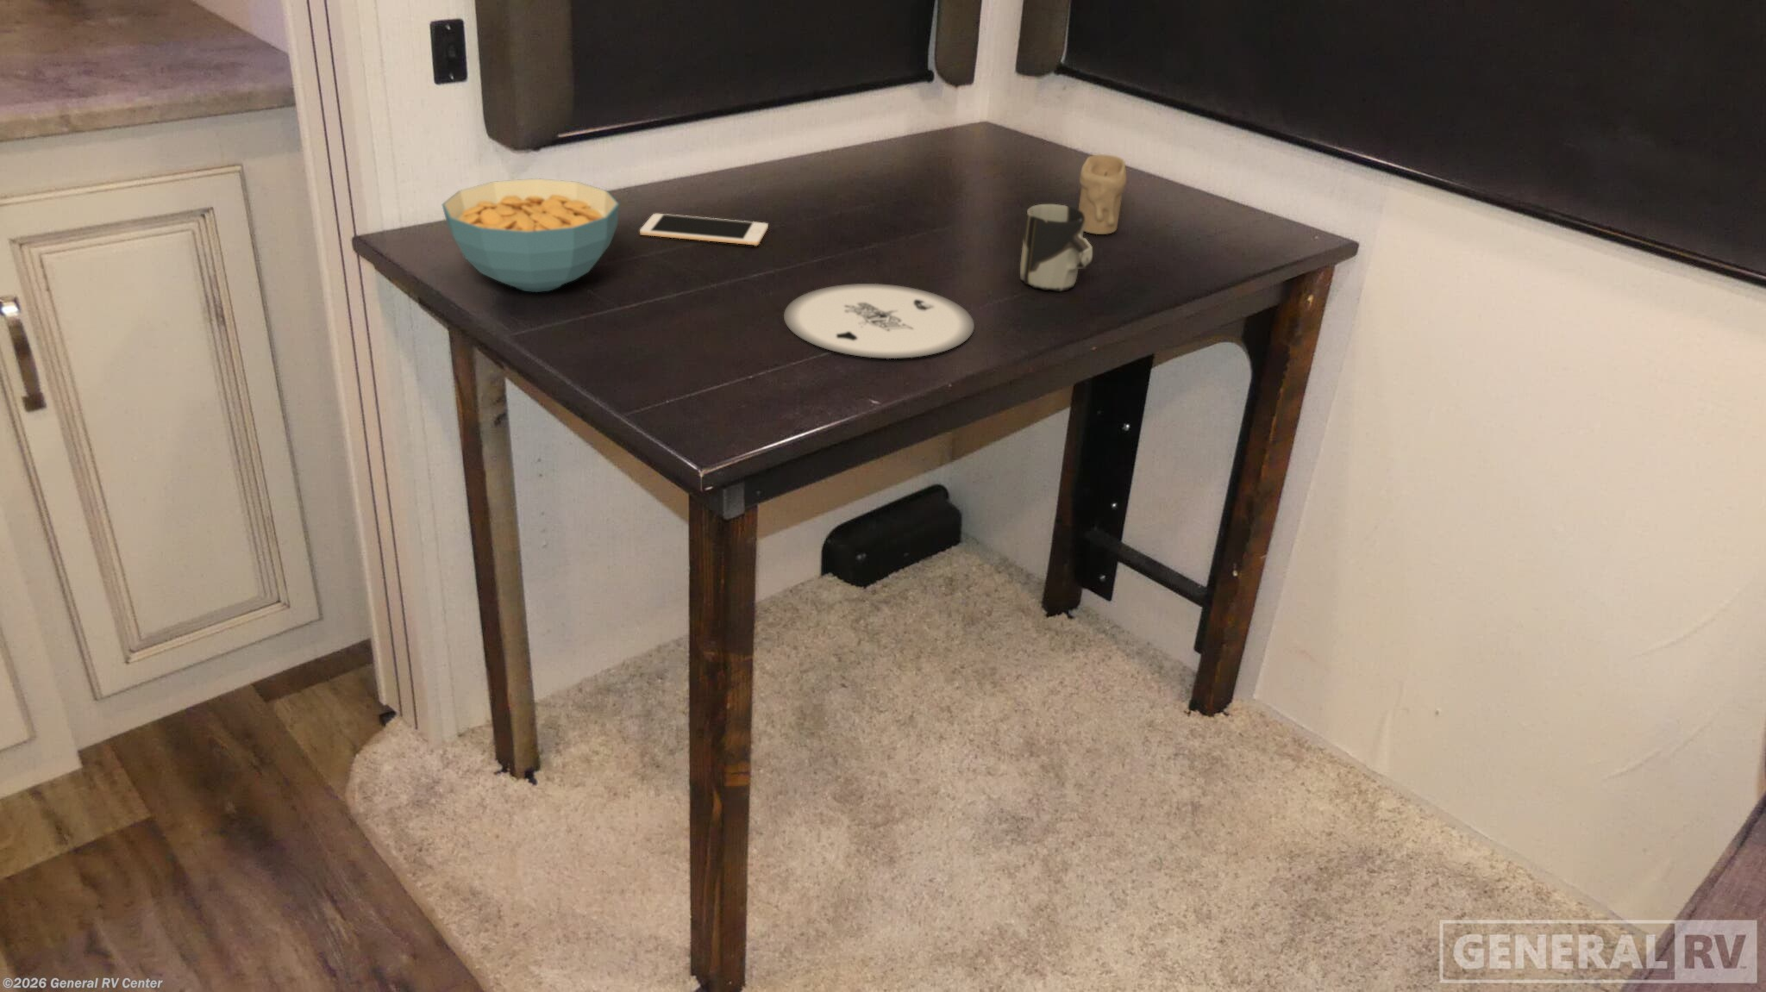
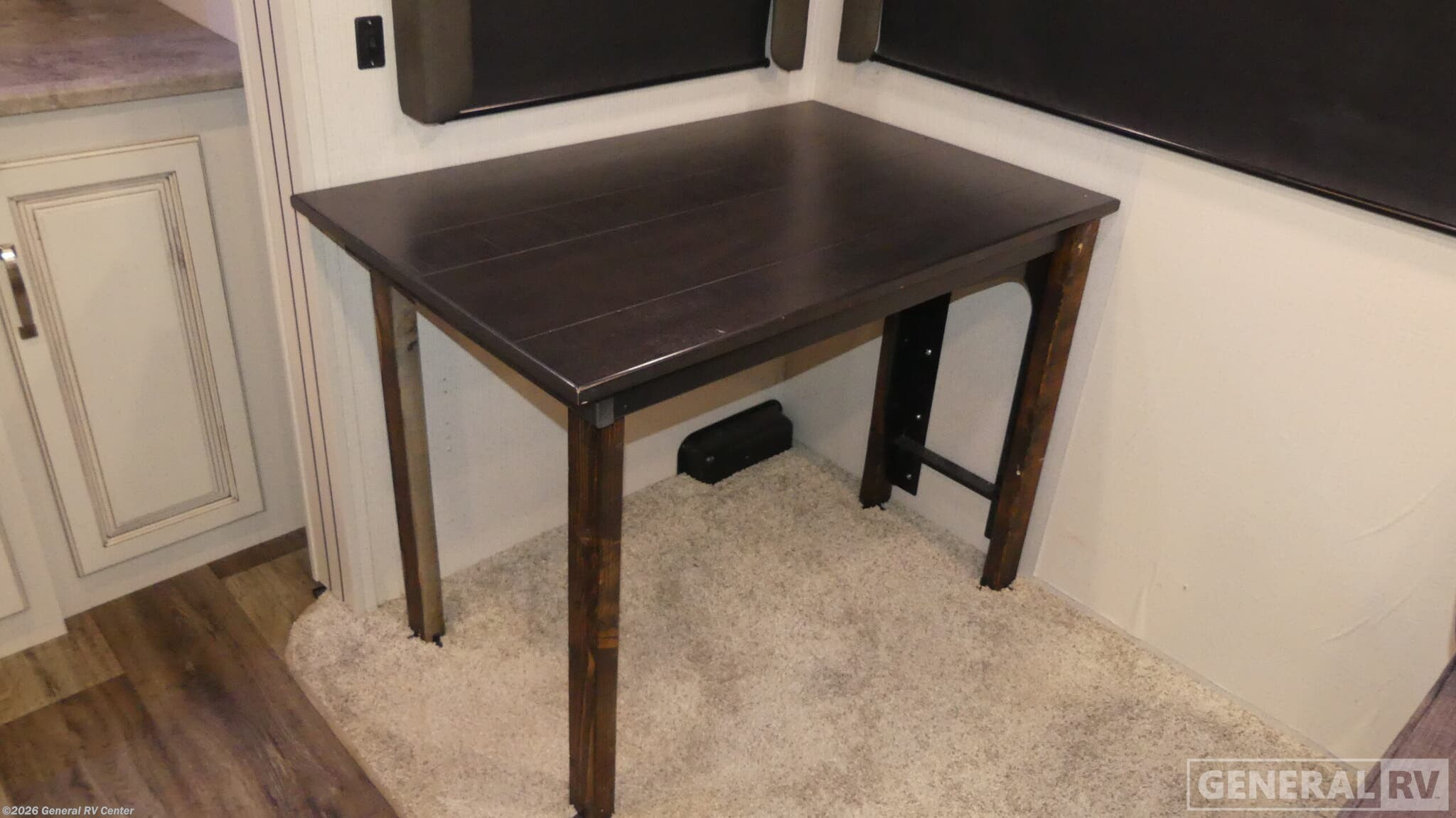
- cell phone [639,213,769,246]
- cereal bowl [441,177,620,293]
- cup [1019,204,1093,292]
- candle [1078,154,1127,235]
- plate [784,283,975,359]
